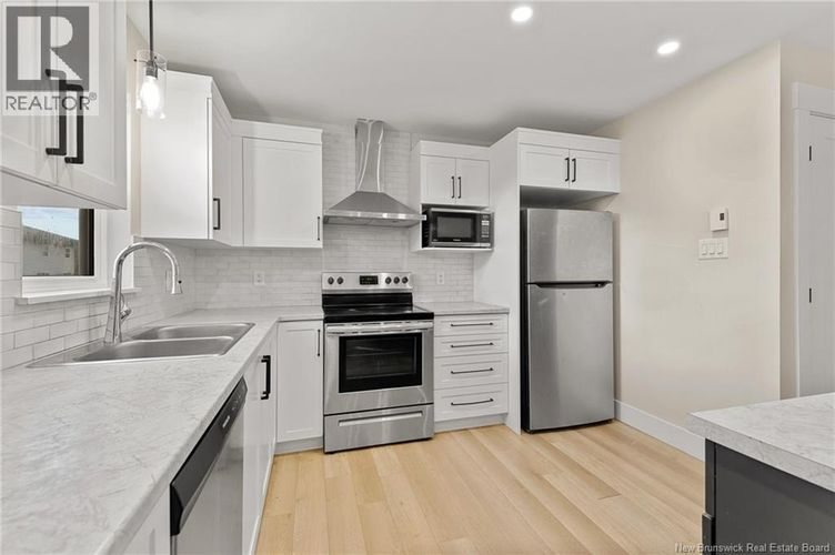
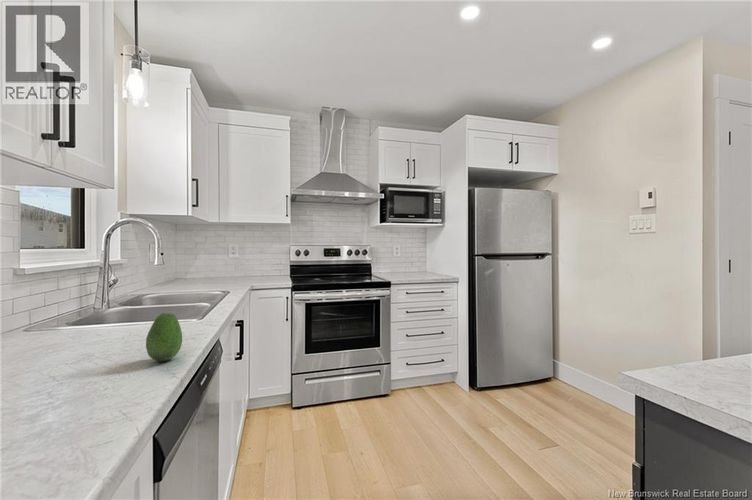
+ fruit [145,312,183,362]
